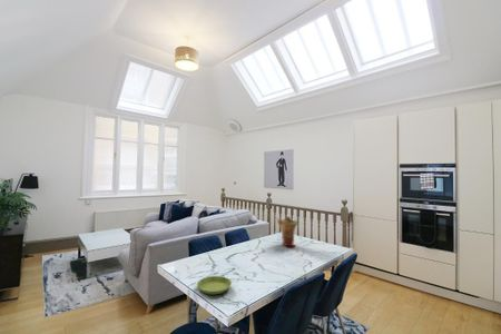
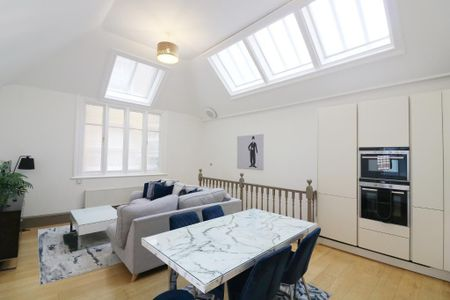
- vase [276,215,299,247]
- saucer [196,275,233,295]
